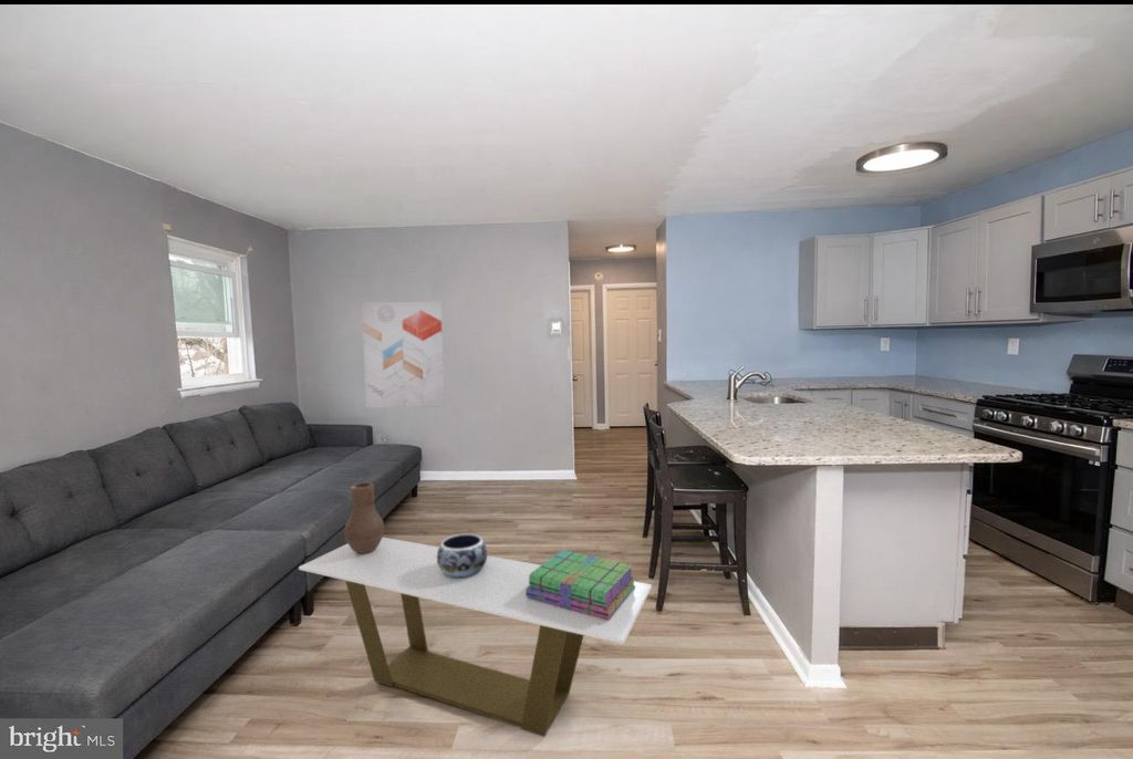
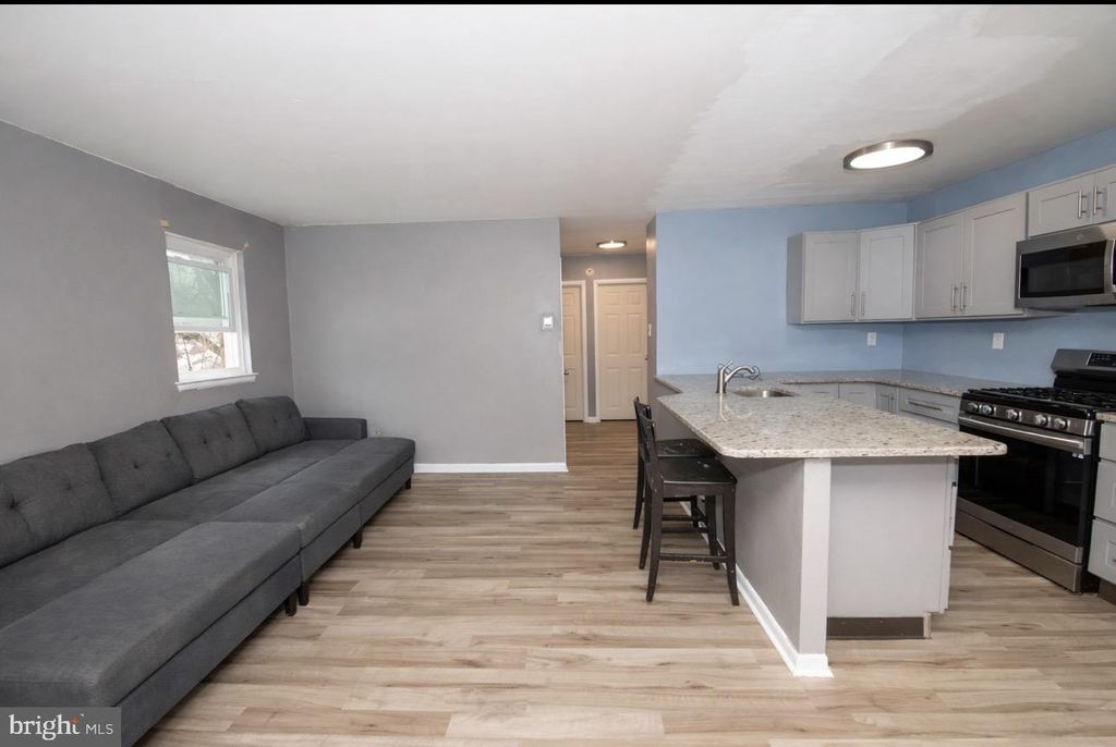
- vase [343,482,386,554]
- decorative bowl [437,532,488,579]
- wall art [361,300,446,409]
- coffee table [298,537,653,738]
- stack of books [526,549,637,620]
